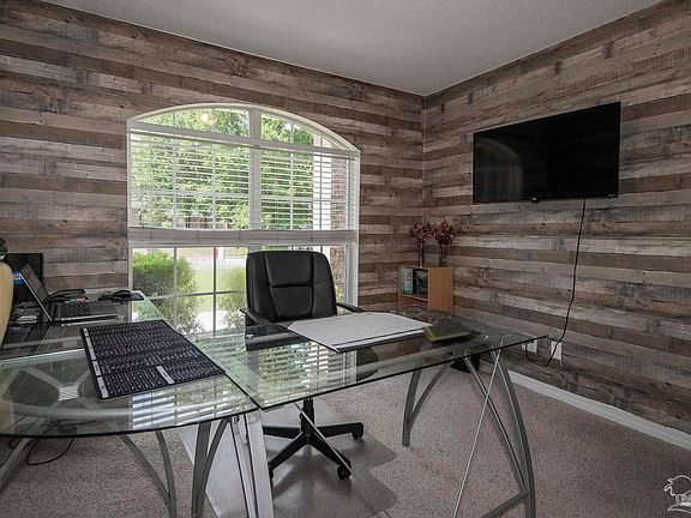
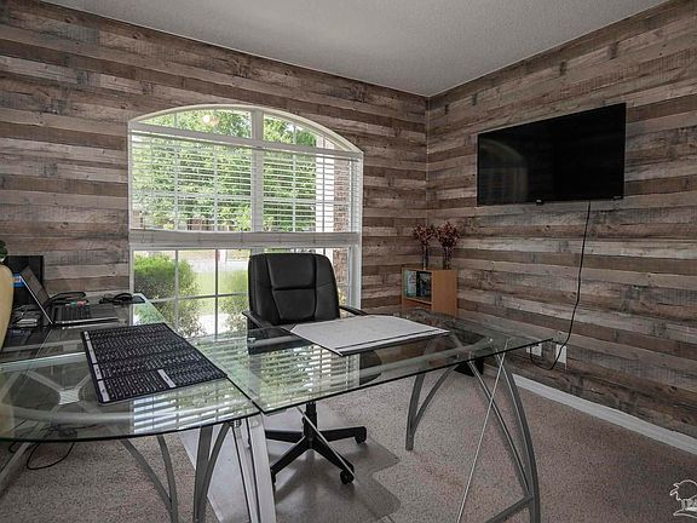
- notepad [421,319,471,343]
